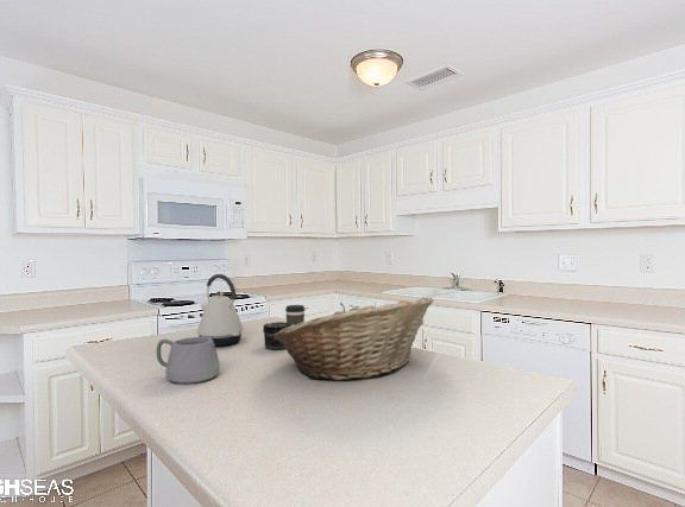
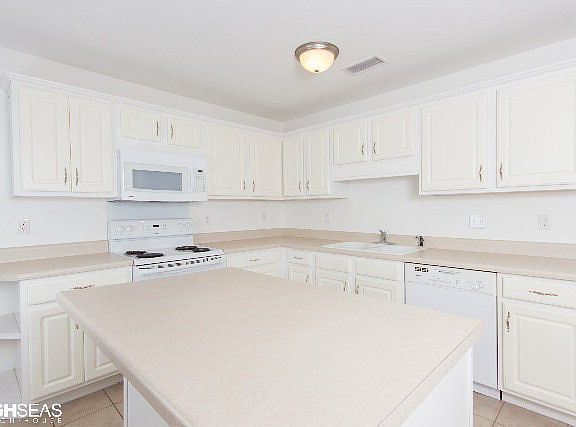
- jar [262,321,291,350]
- fruit basket [274,296,434,381]
- kettle [196,273,244,347]
- mug [156,336,220,385]
- coffee cup [284,304,307,325]
